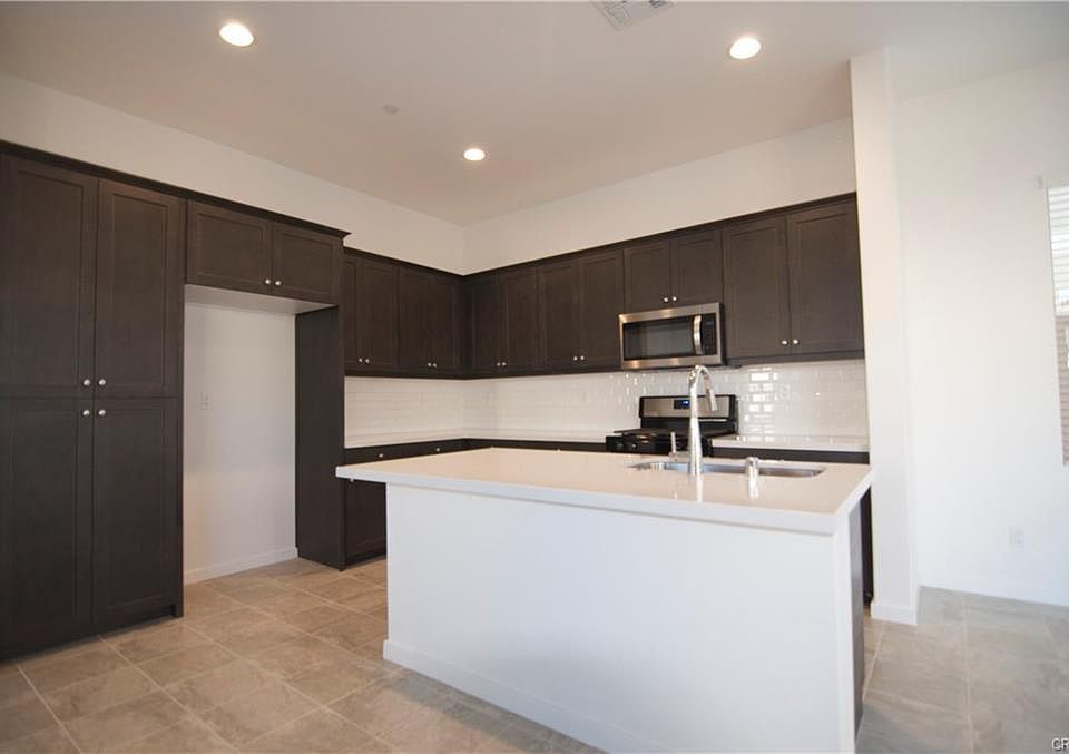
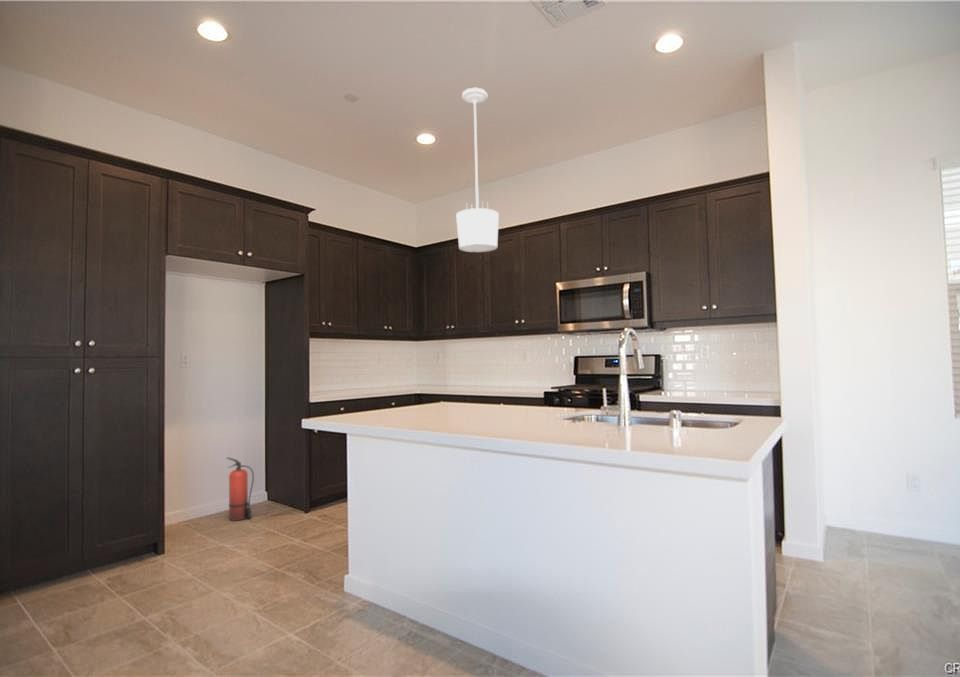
+ pendant light [455,87,500,253]
+ fire extinguisher [226,456,255,522]
